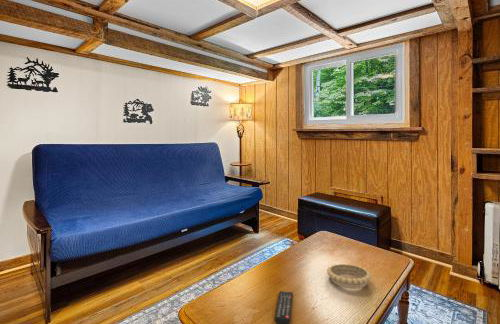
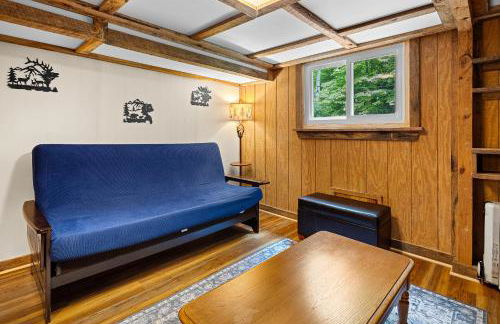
- decorative bowl [326,263,372,290]
- remote control [274,290,294,324]
